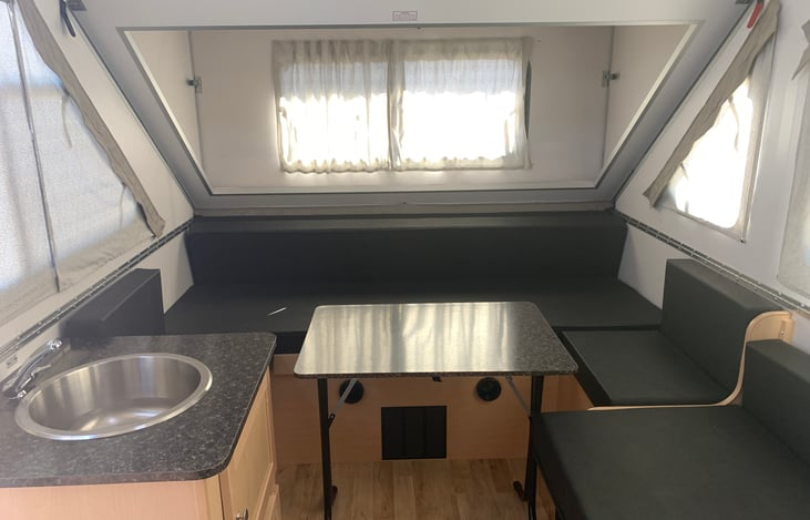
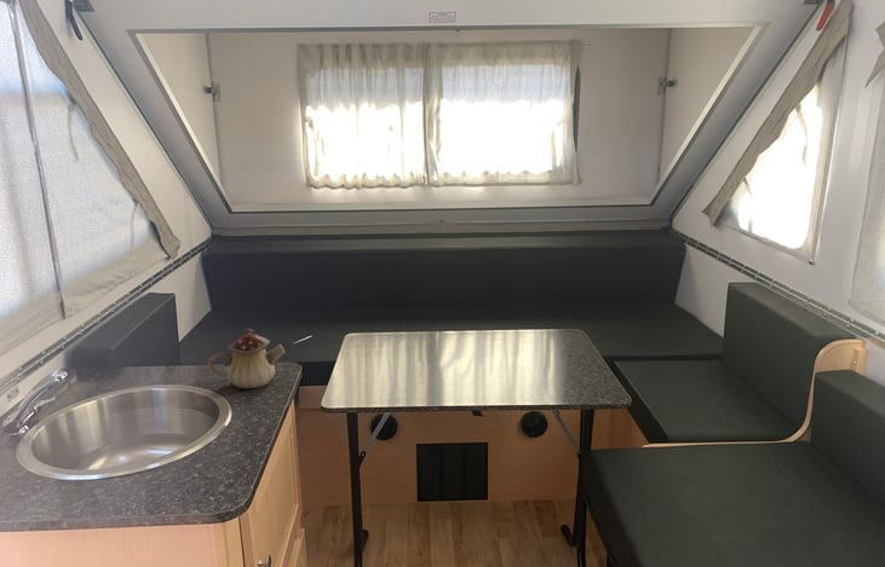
+ teapot [207,326,286,389]
